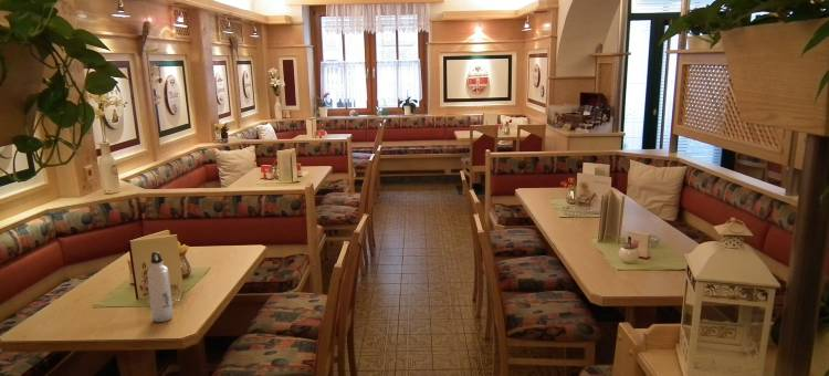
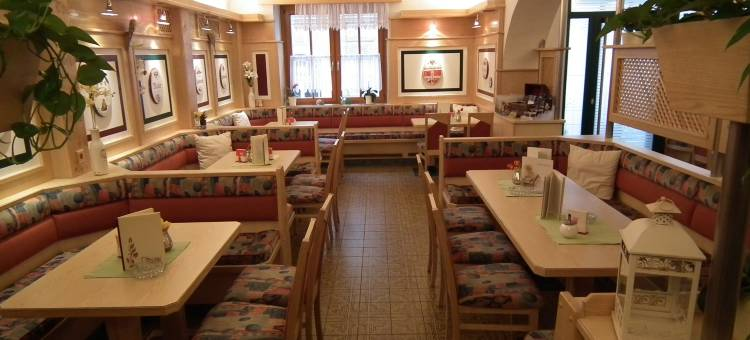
- water bottle [146,251,175,323]
